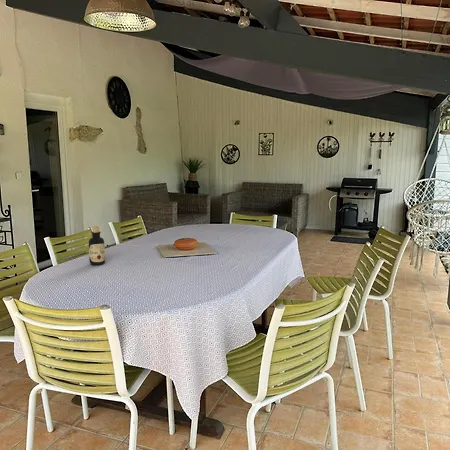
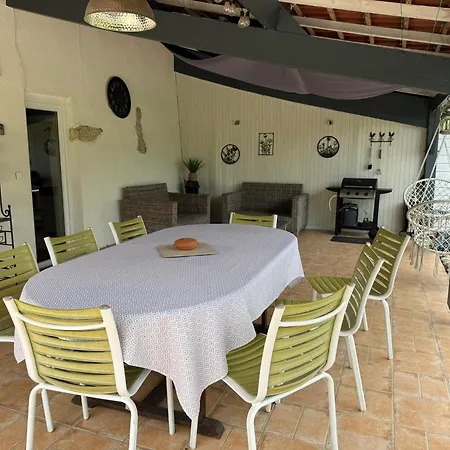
- bottle [88,225,106,266]
